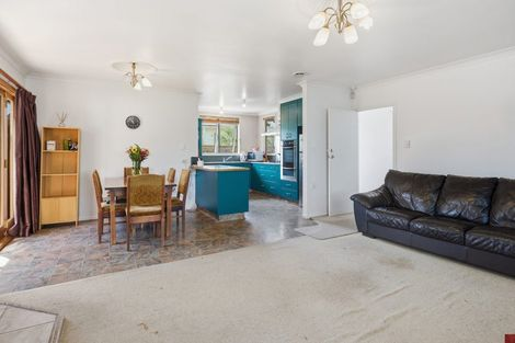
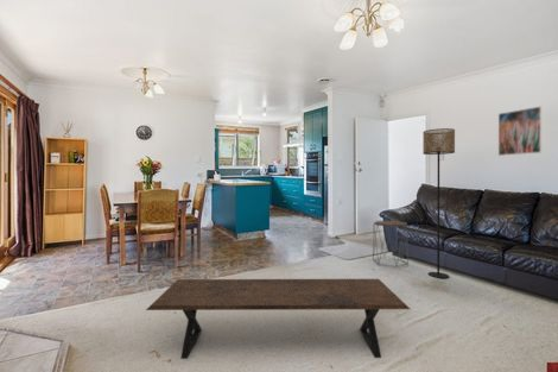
+ floor lamp [421,127,456,279]
+ side table [372,220,410,267]
+ coffee table [145,278,411,360]
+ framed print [497,105,543,157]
